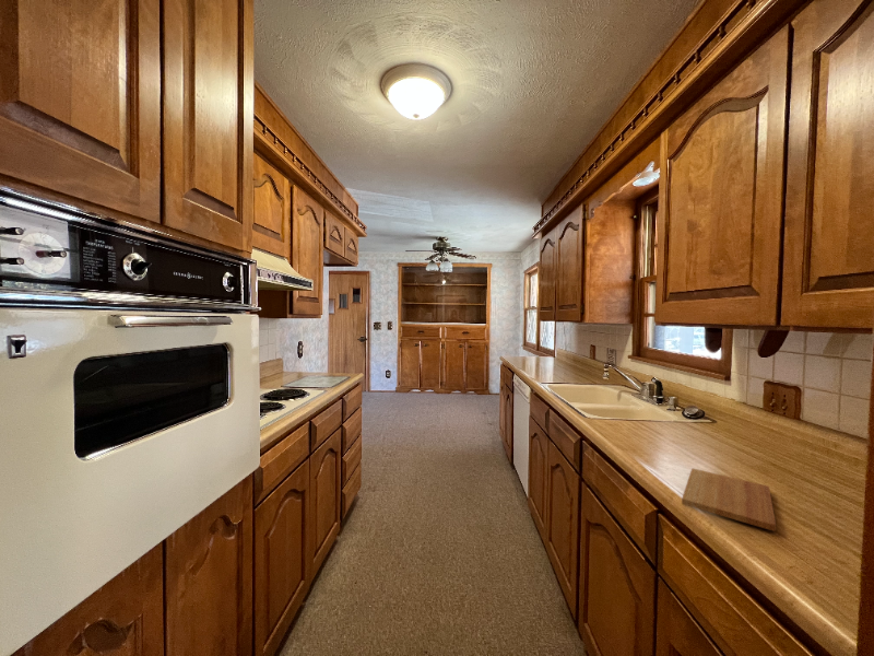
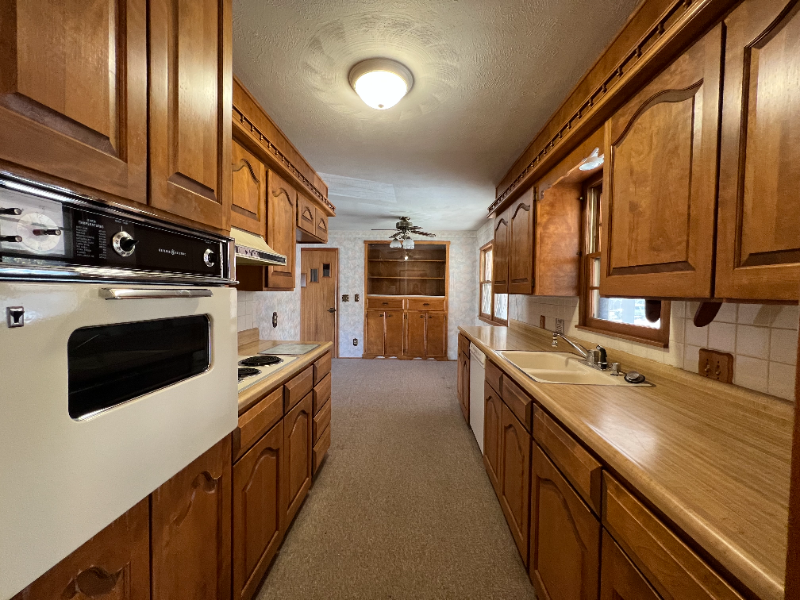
- cutting board [681,468,777,532]
